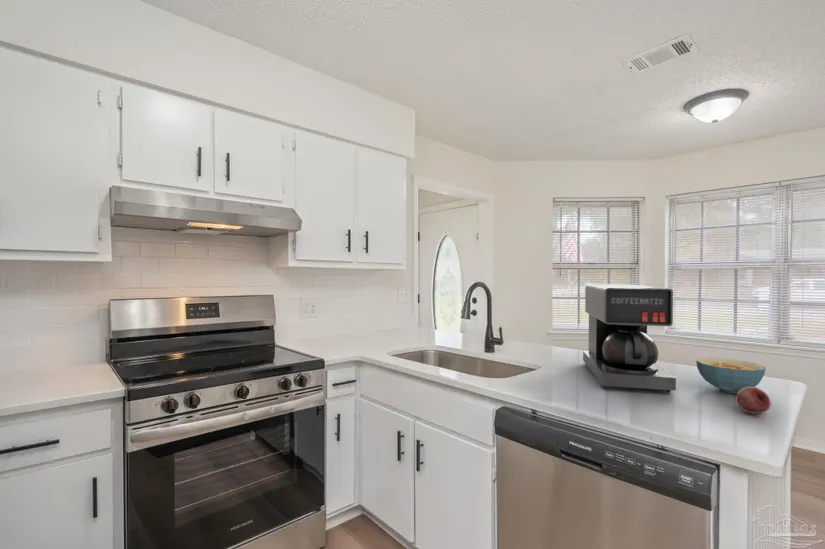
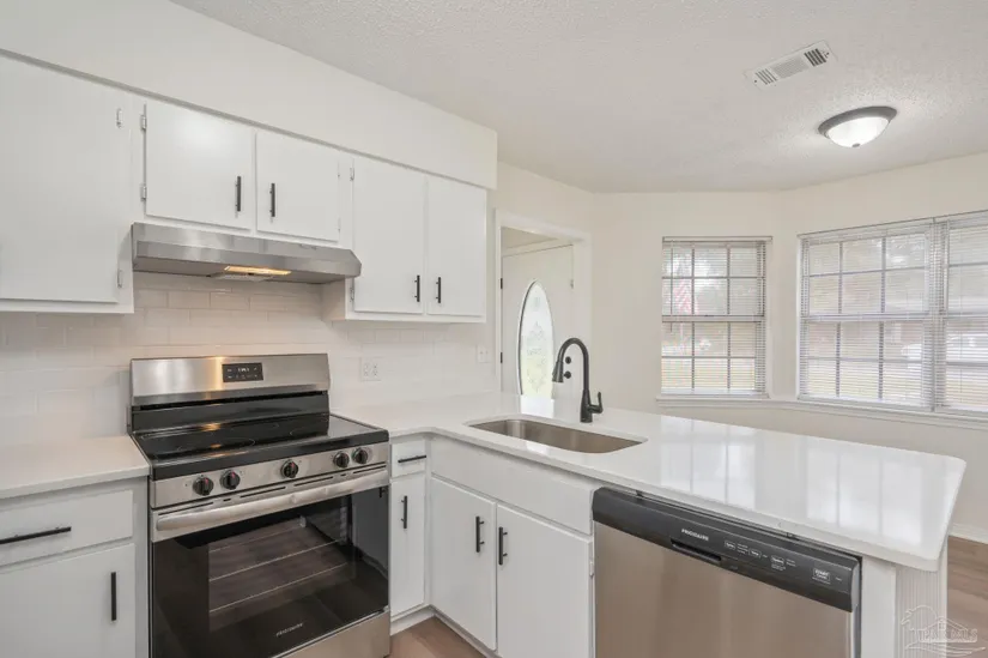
- fruit [735,386,772,415]
- coffee maker [582,283,677,394]
- cereal bowl [695,357,767,394]
